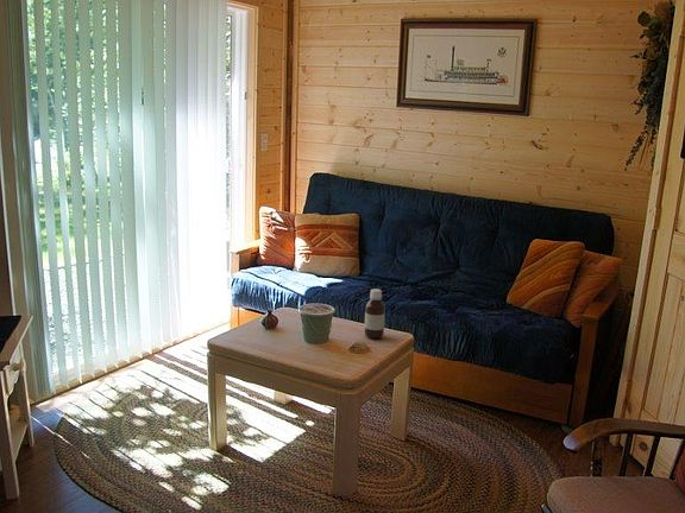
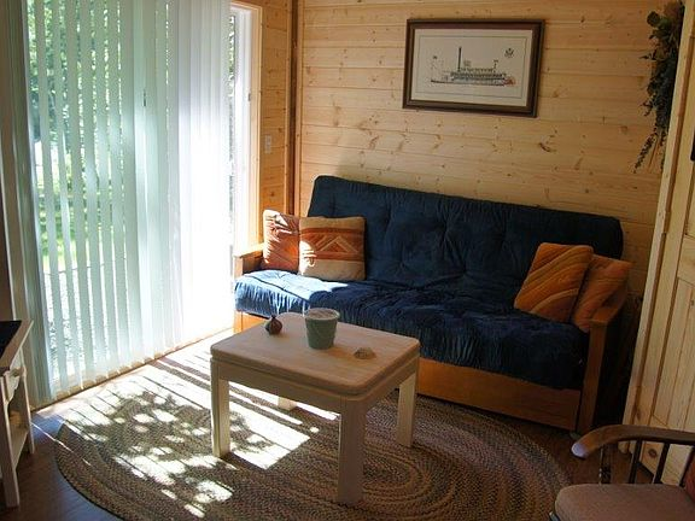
- bottle [364,287,387,340]
